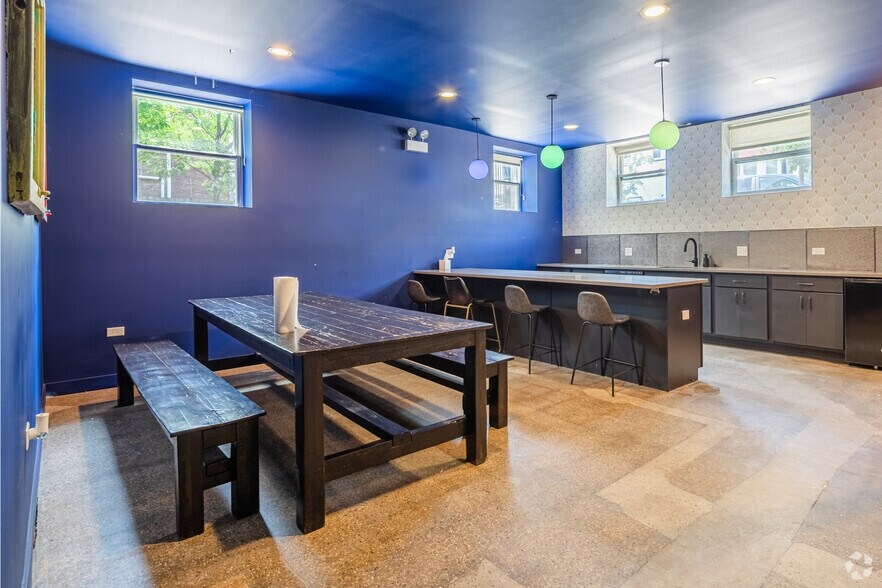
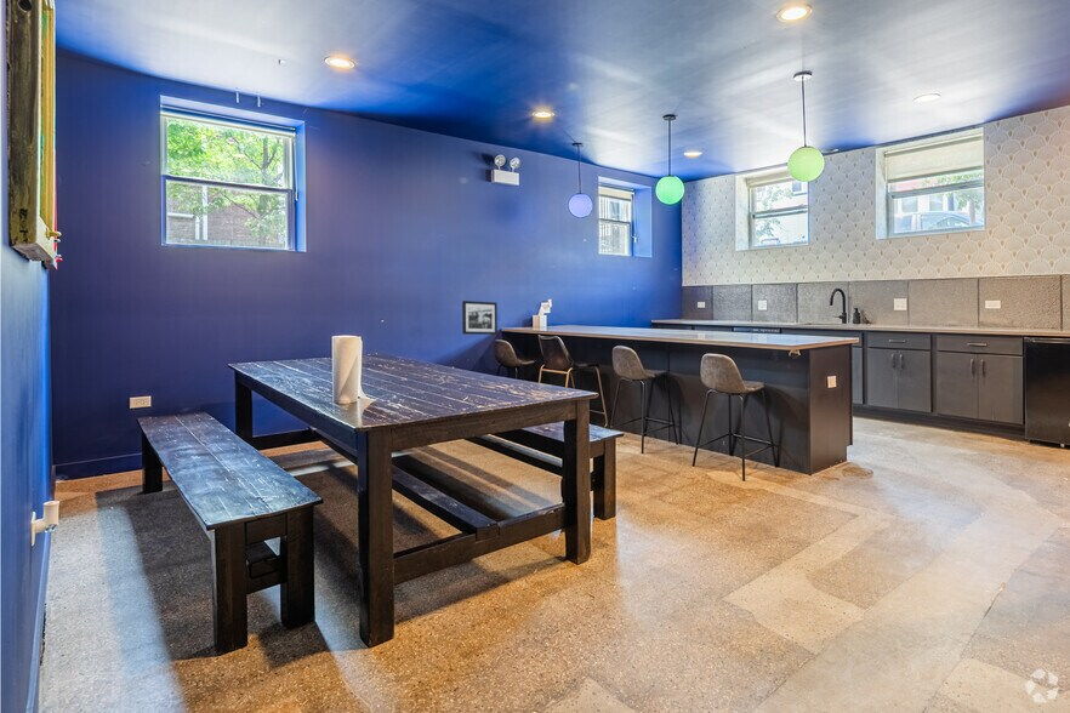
+ picture frame [461,300,499,336]
